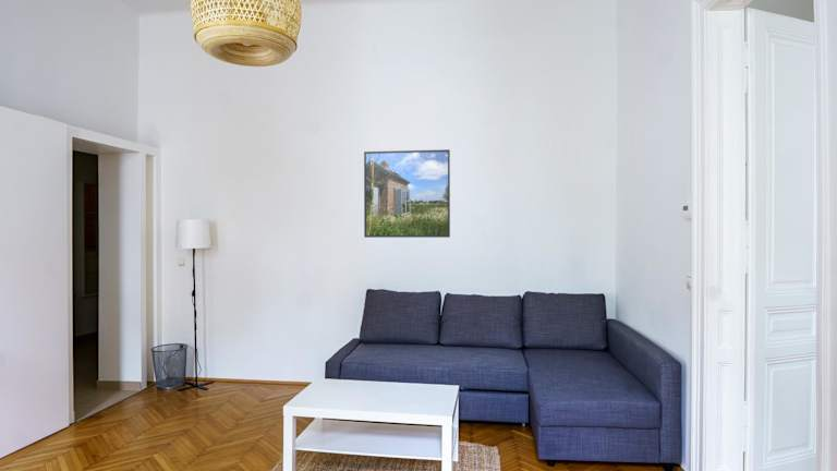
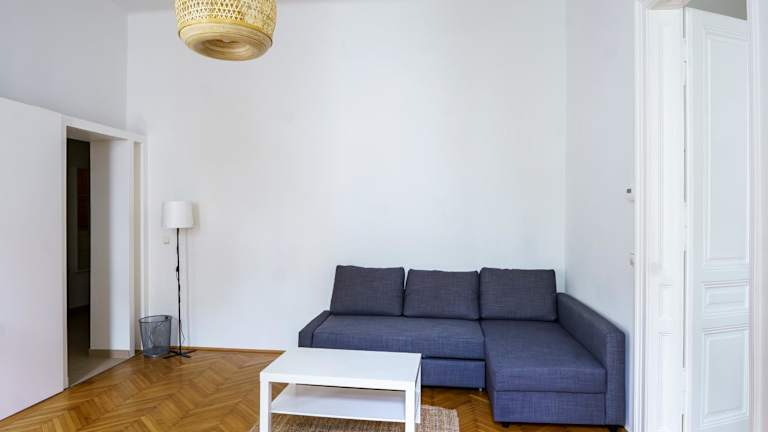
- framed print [363,148,451,239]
